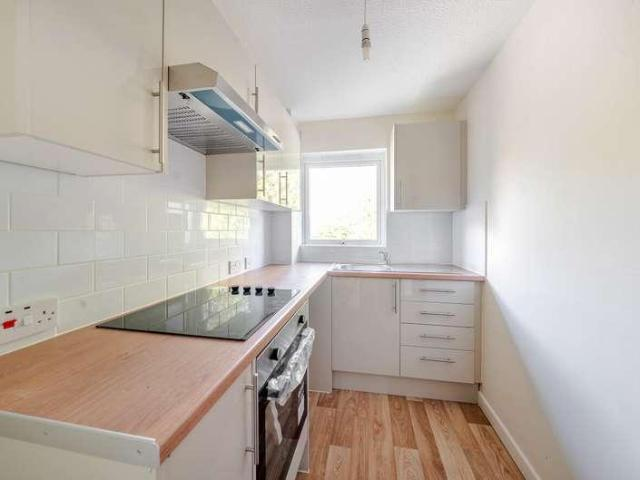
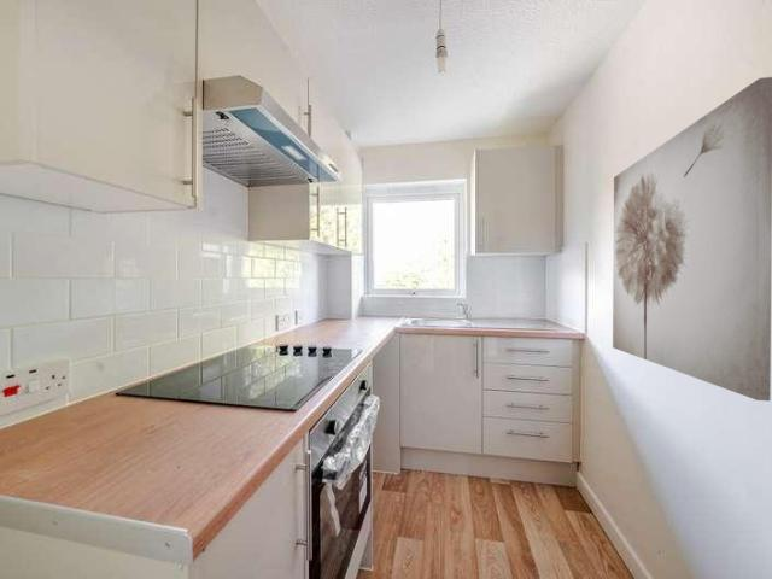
+ wall art [612,76,772,402]
